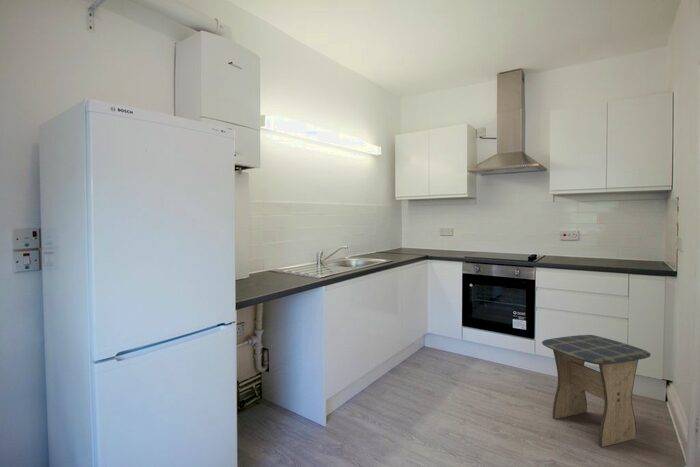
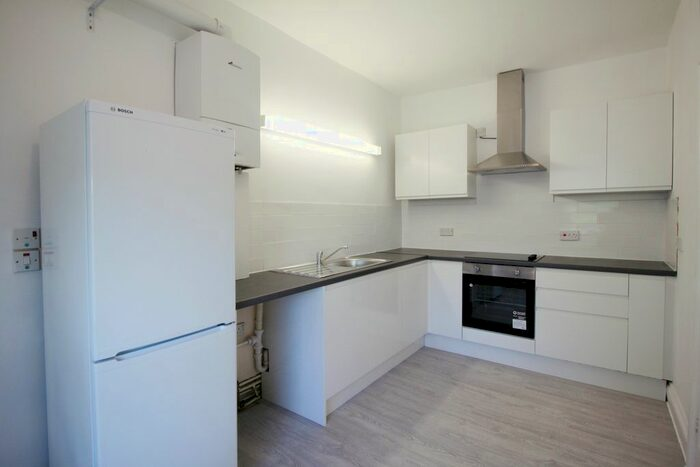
- stool [541,334,651,448]
